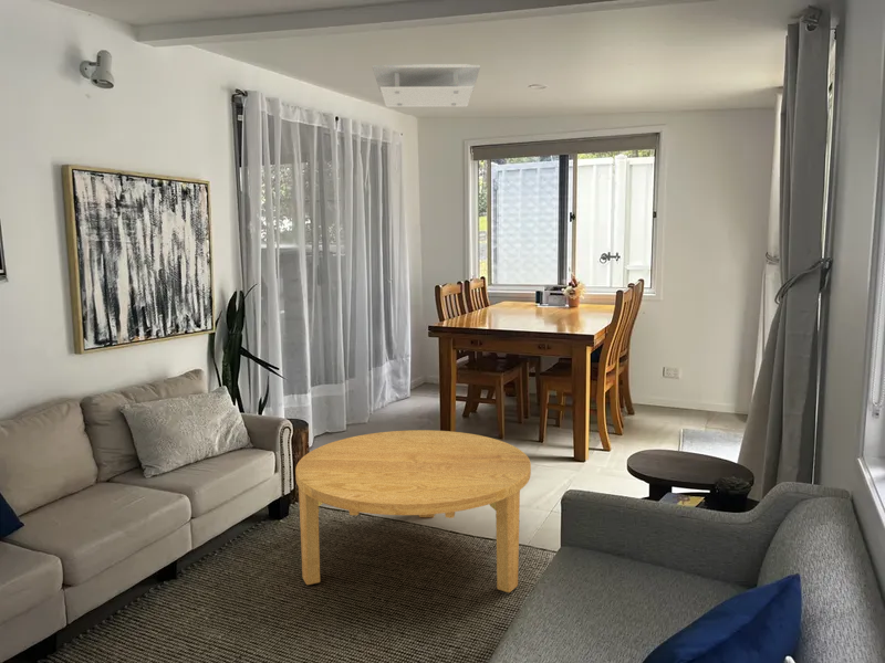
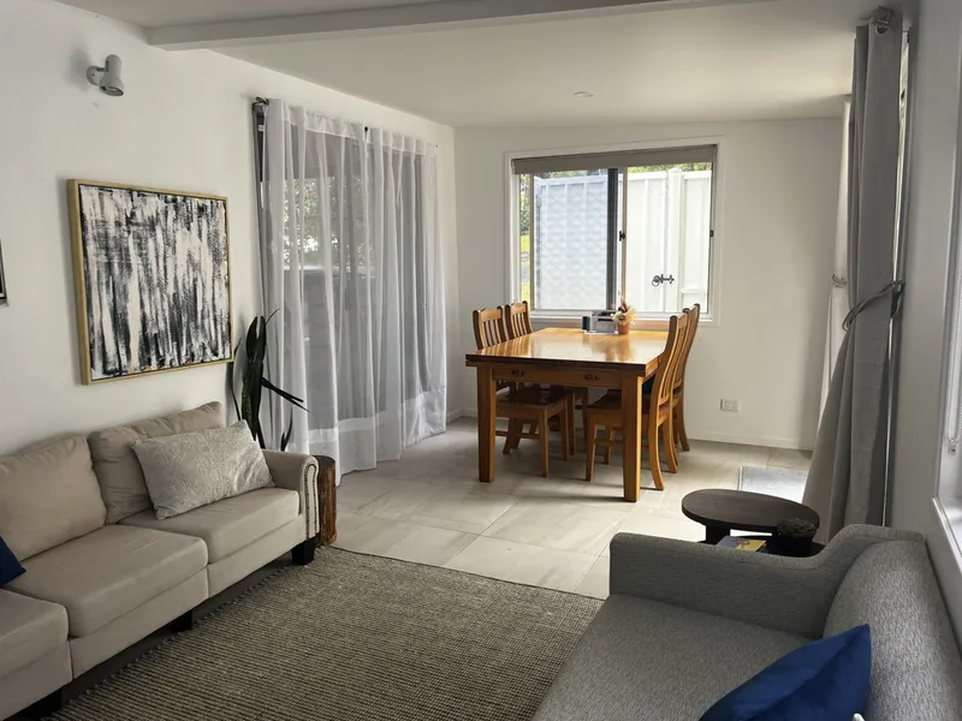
- ceiling light [372,63,481,108]
- coffee table [294,429,532,593]
